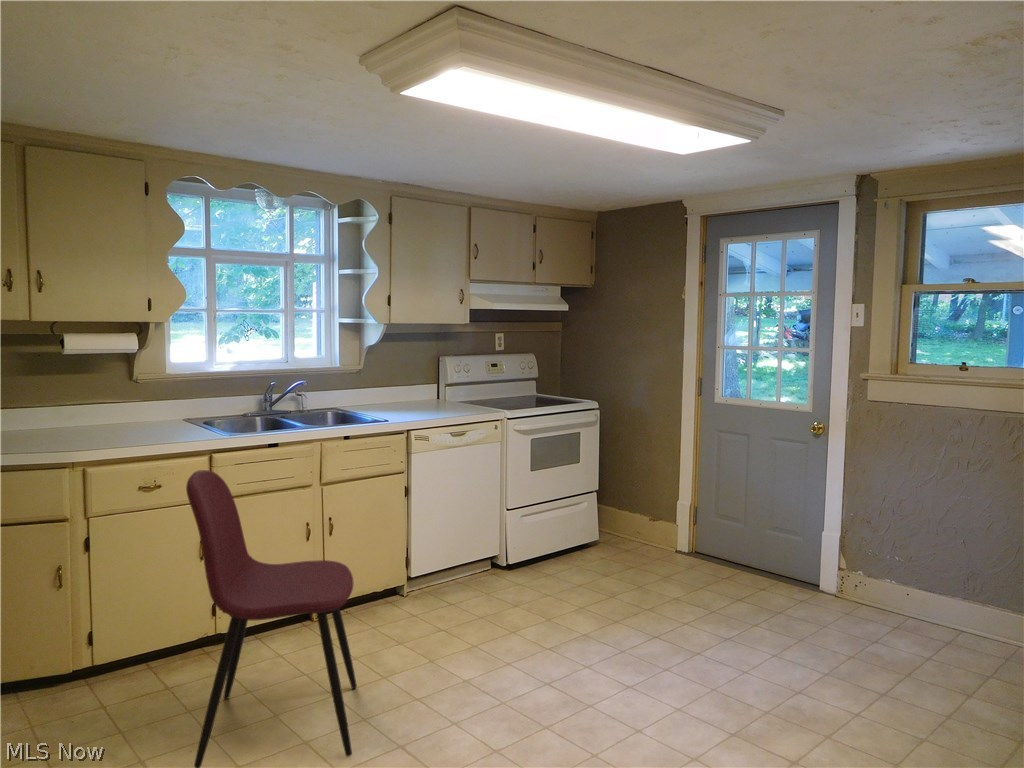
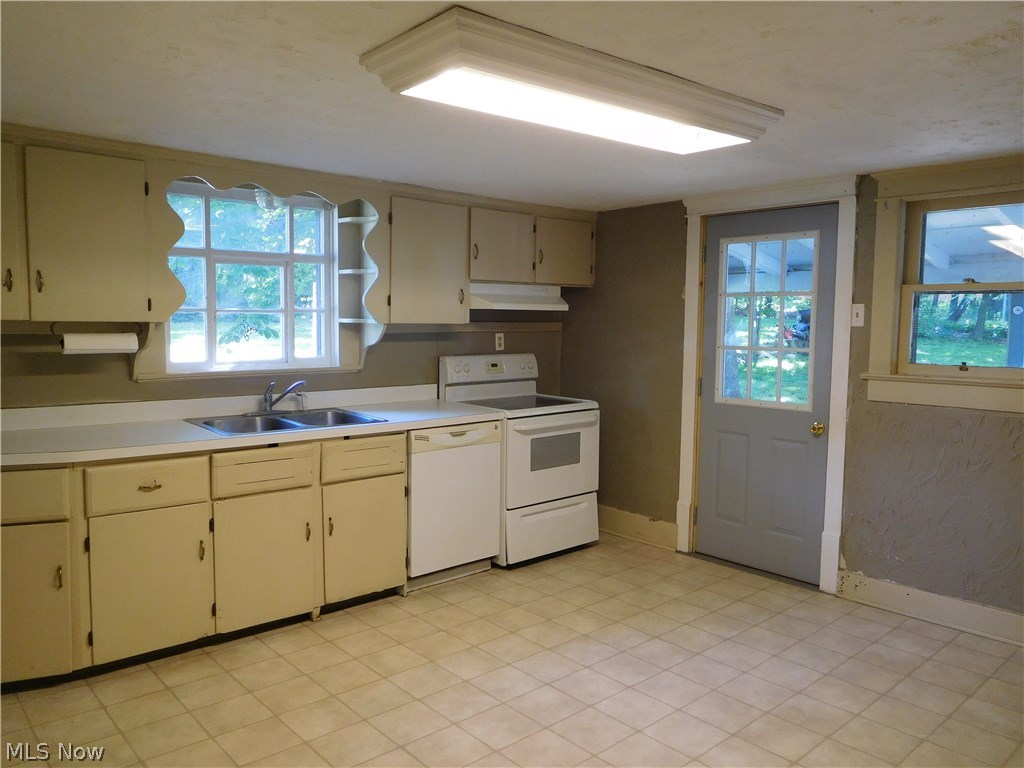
- dining chair [185,469,358,768]
